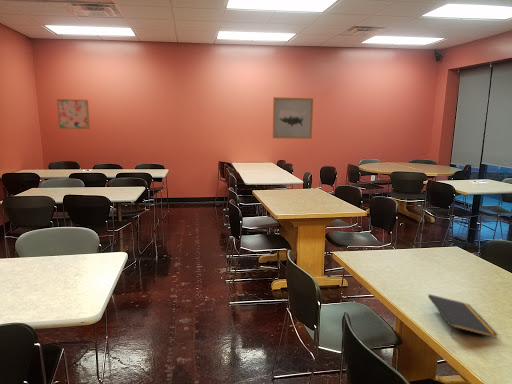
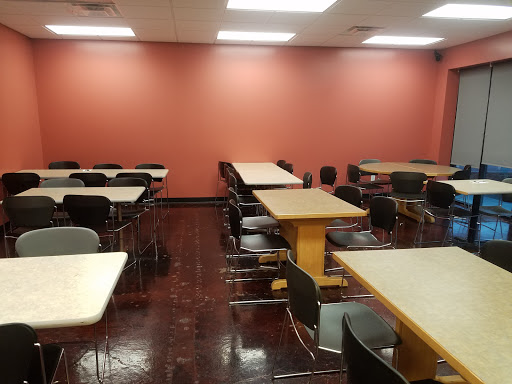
- wall art [272,96,314,140]
- wall art [56,98,91,130]
- notepad [427,293,499,339]
